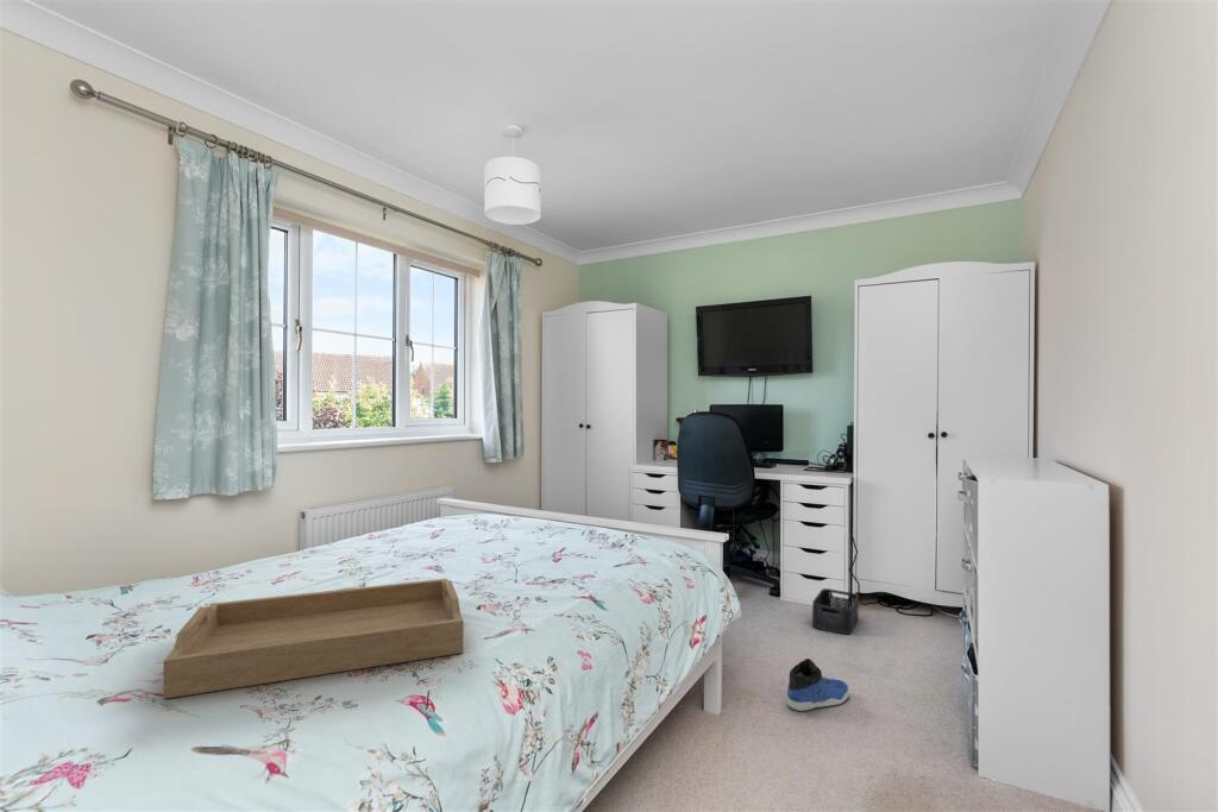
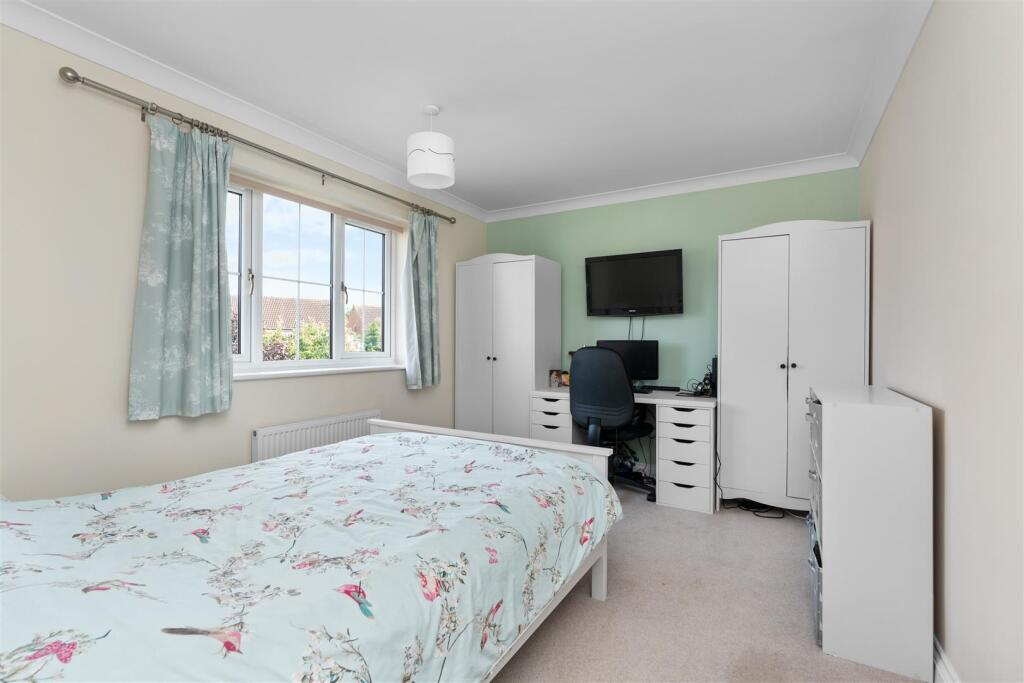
- sneaker [786,657,850,712]
- storage bin [811,587,860,635]
- serving tray [163,578,464,700]
